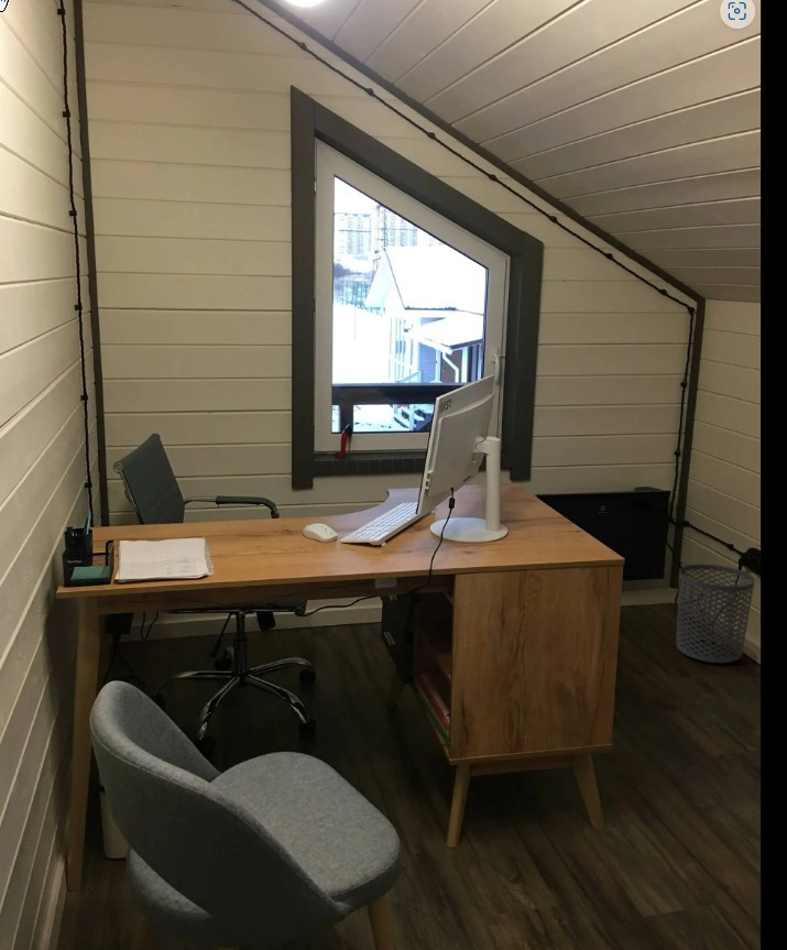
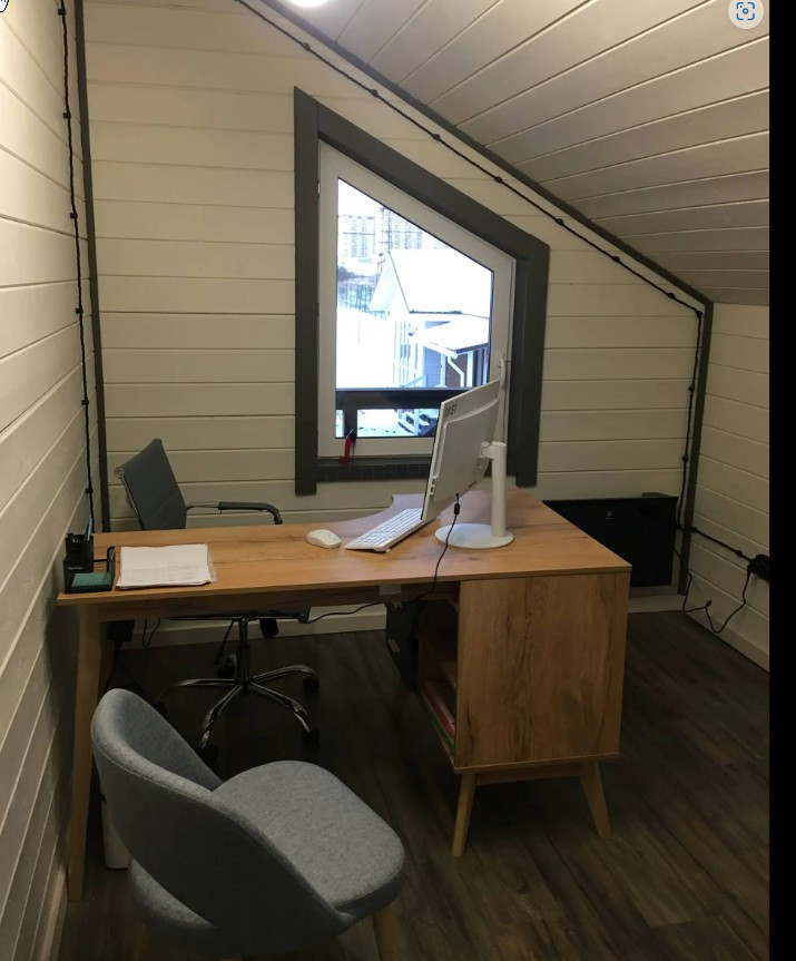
- waste bin [675,564,755,664]
